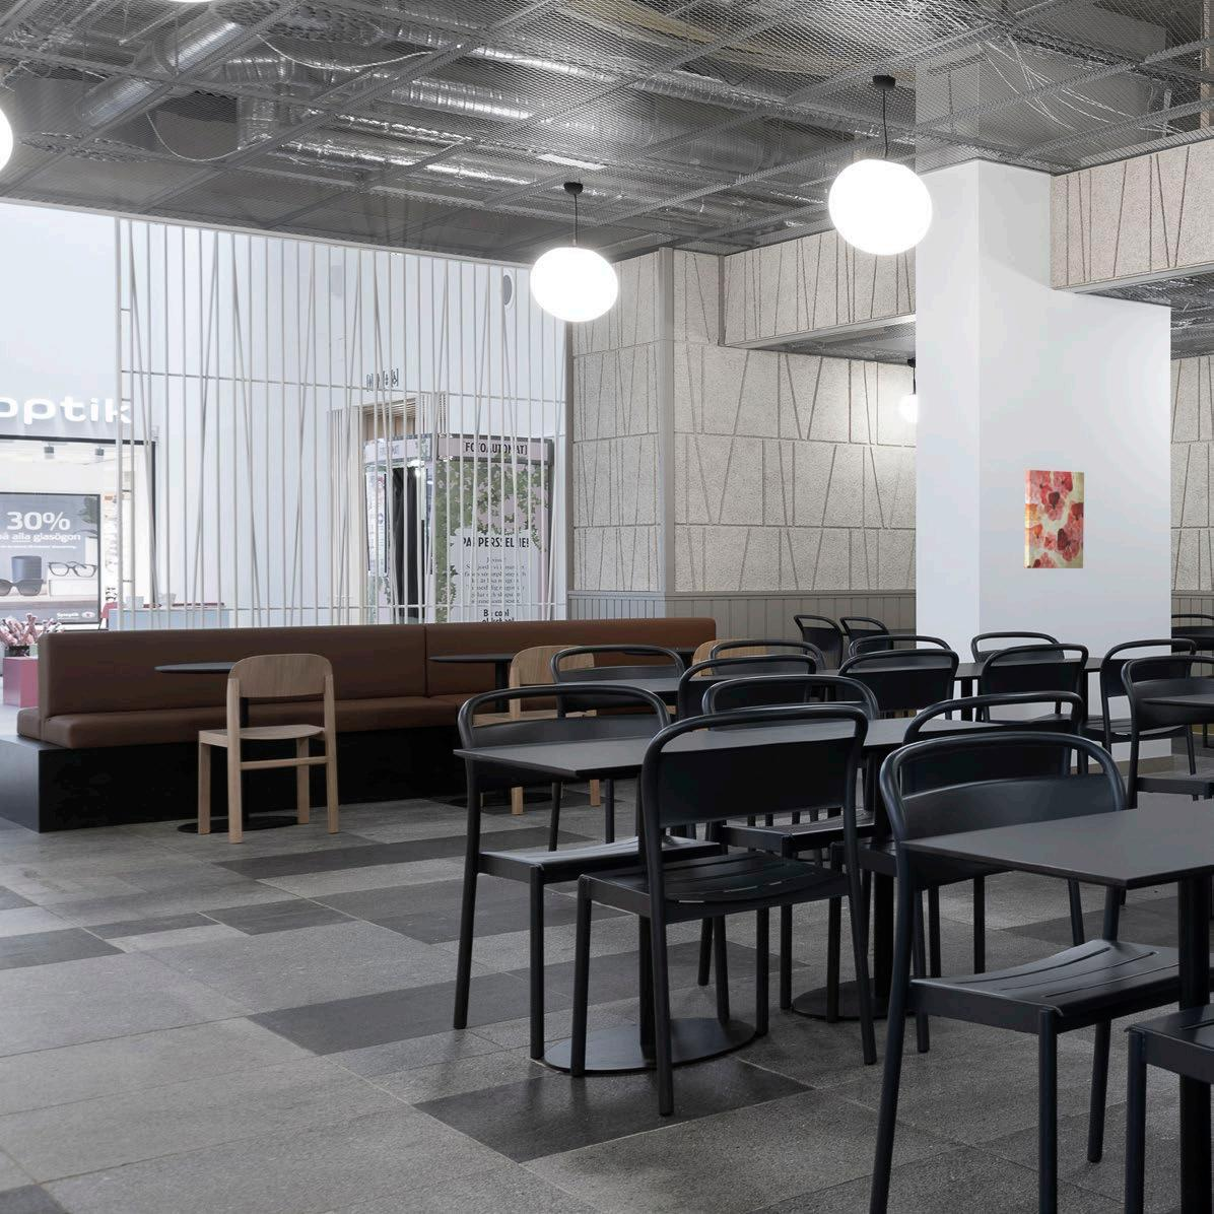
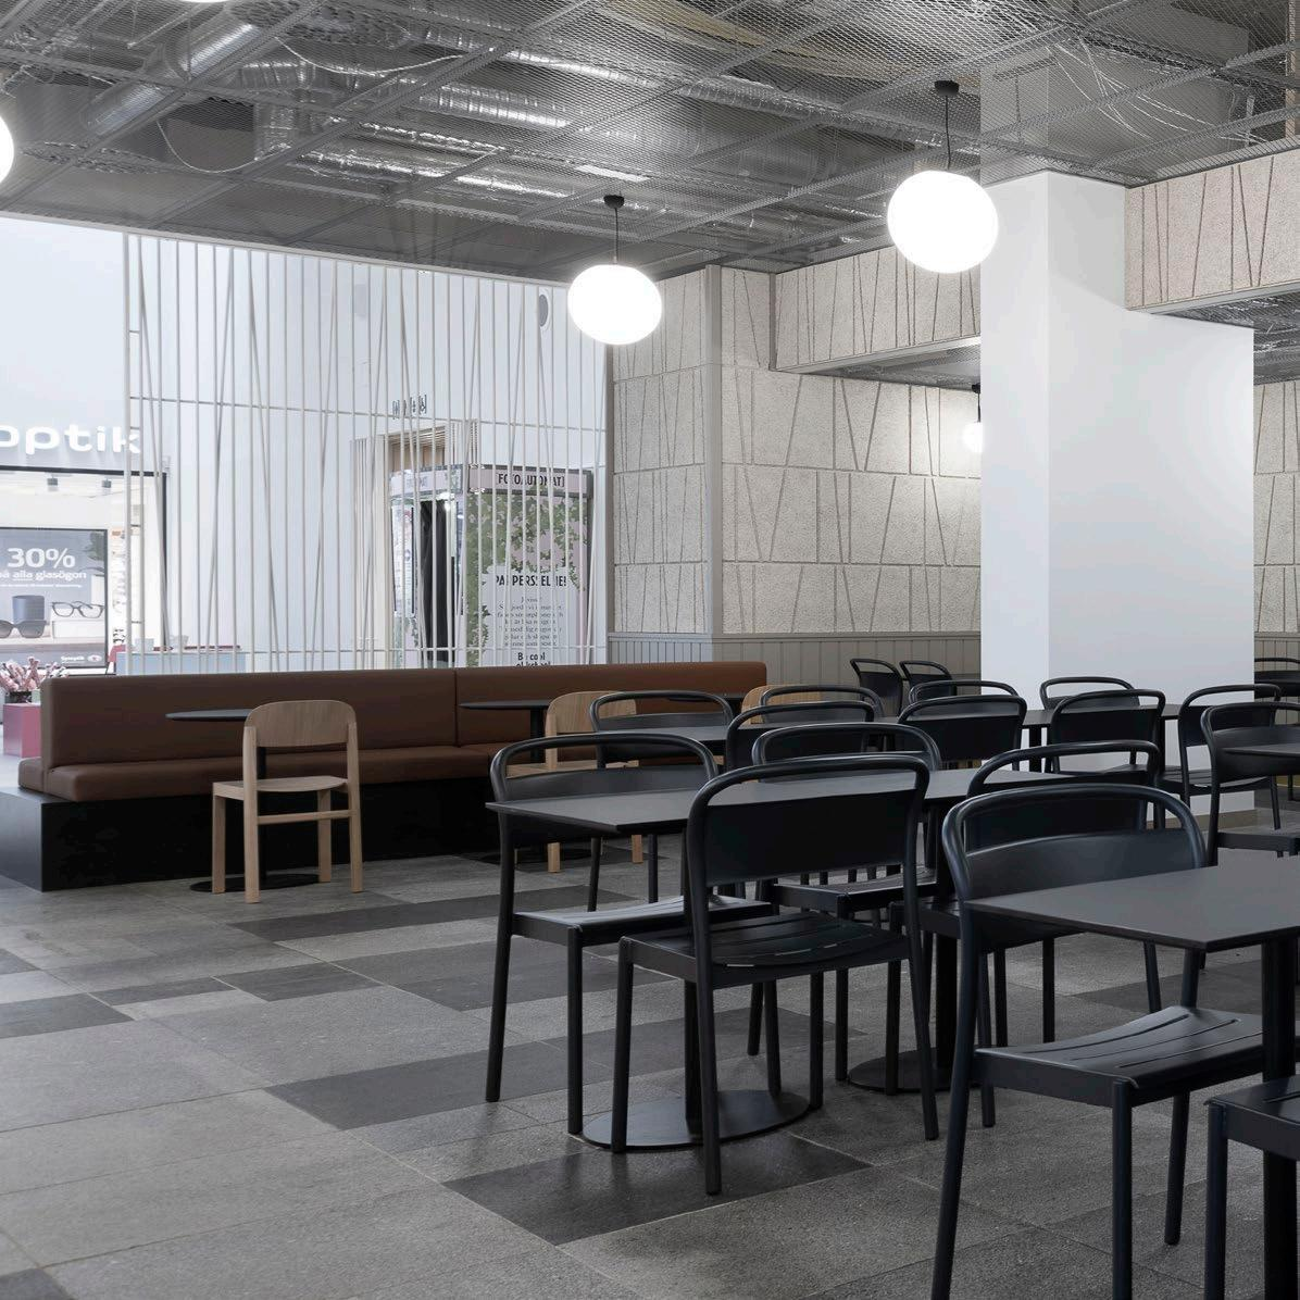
- wall art [1024,469,1085,569]
